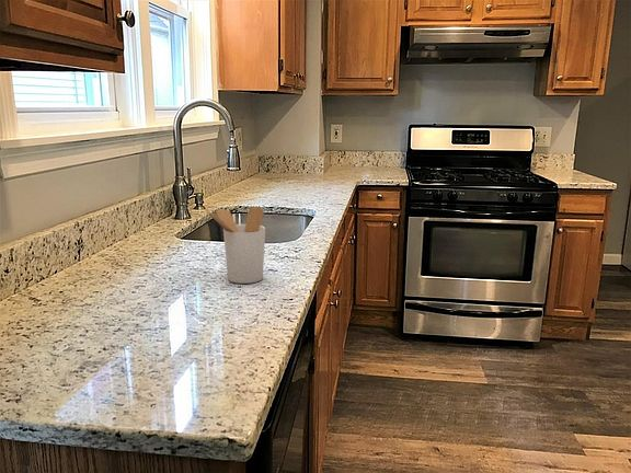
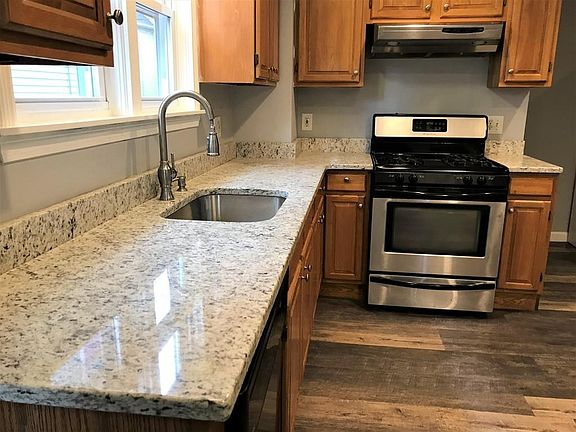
- utensil holder [204,206,266,285]
